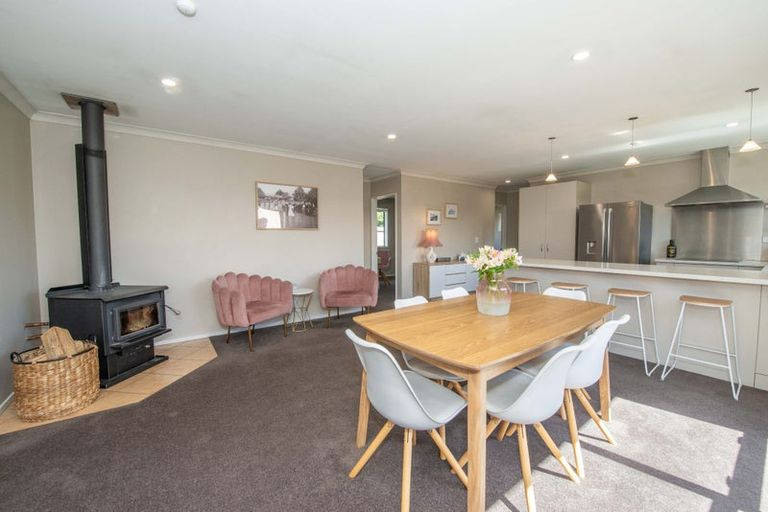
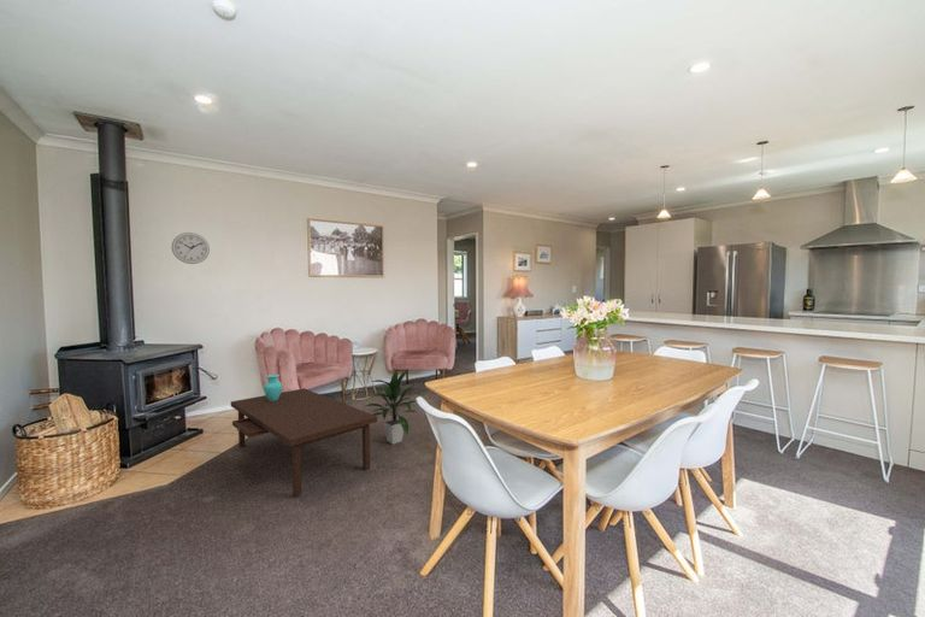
+ coffee table [230,374,378,498]
+ indoor plant [363,366,419,446]
+ wall clock [170,231,211,265]
